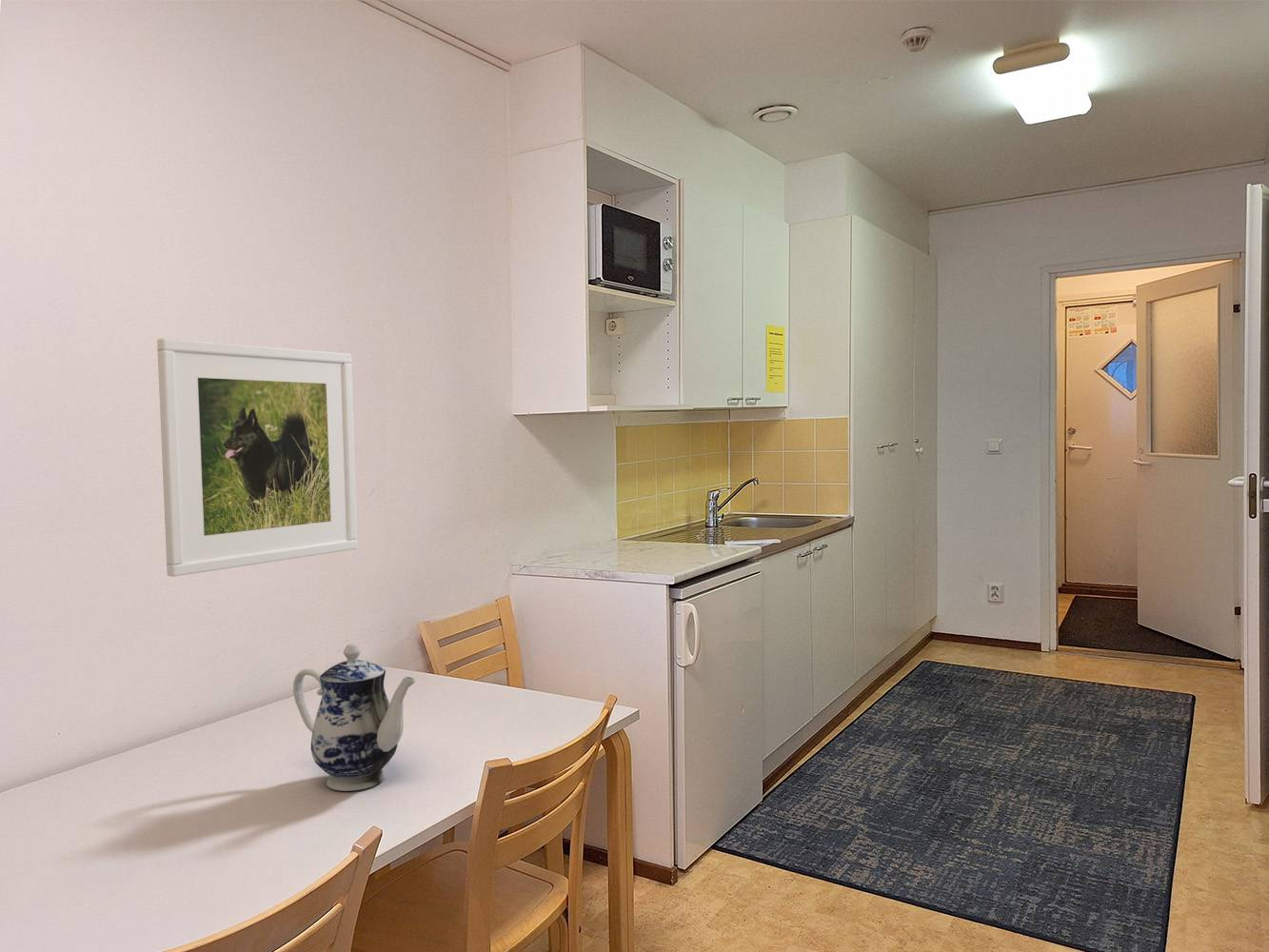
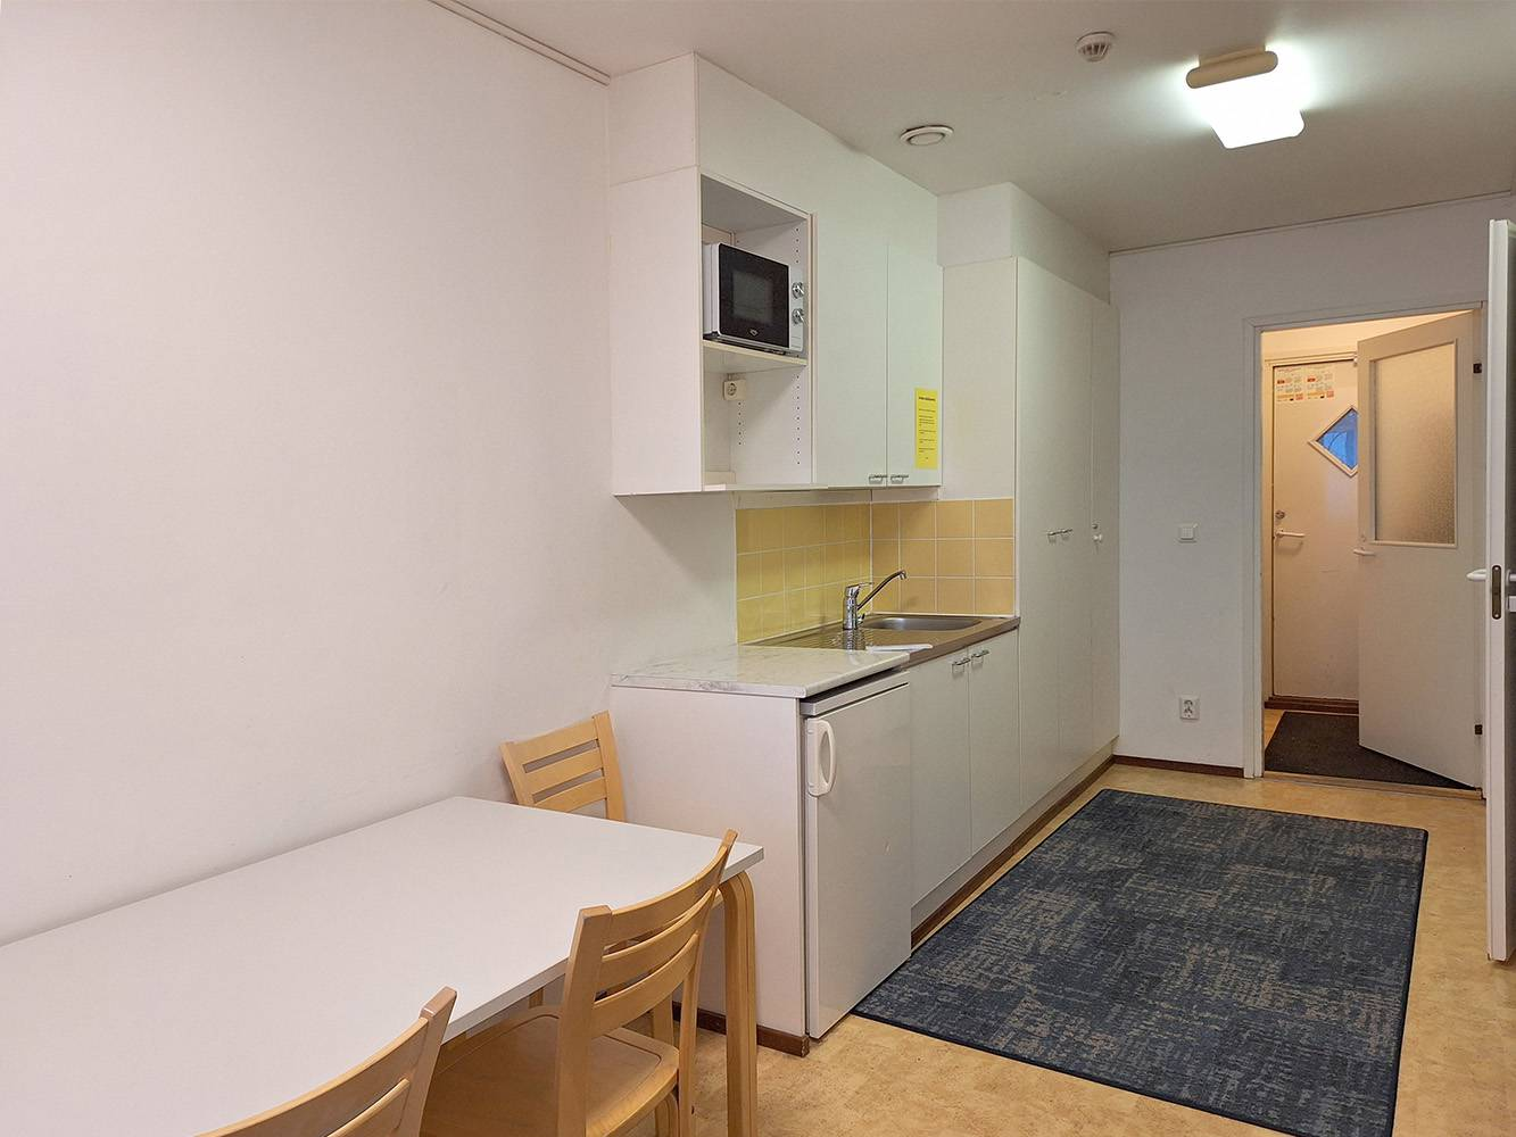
- teapot [292,643,416,792]
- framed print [156,337,359,578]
